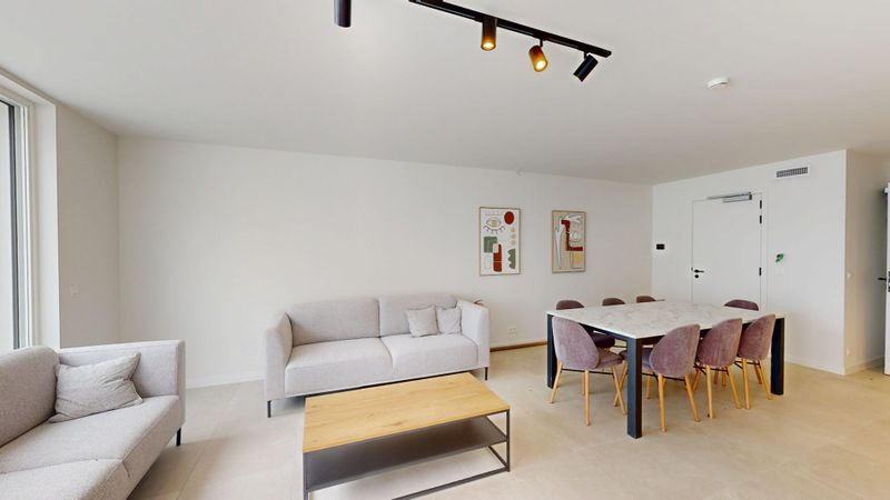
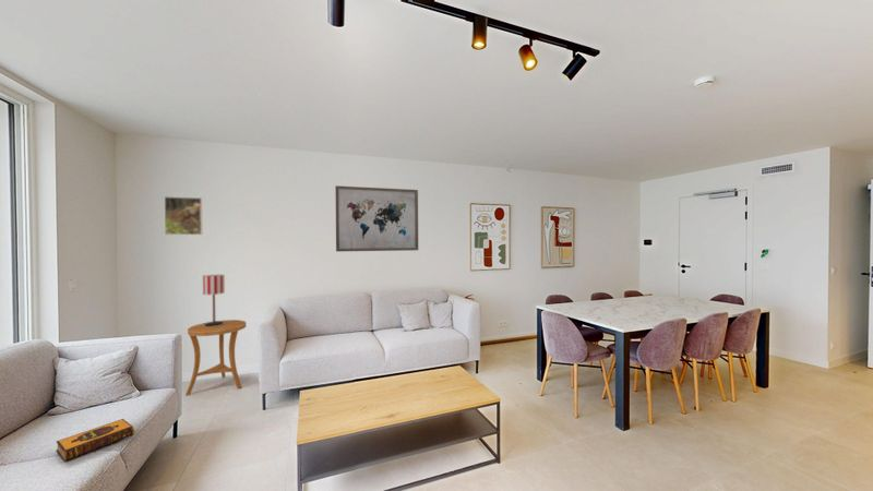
+ side table [184,319,248,397]
+ hardback book [55,418,135,463]
+ table lamp [202,274,226,327]
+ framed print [164,195,203,236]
+ wall art [334,184,419,252]
